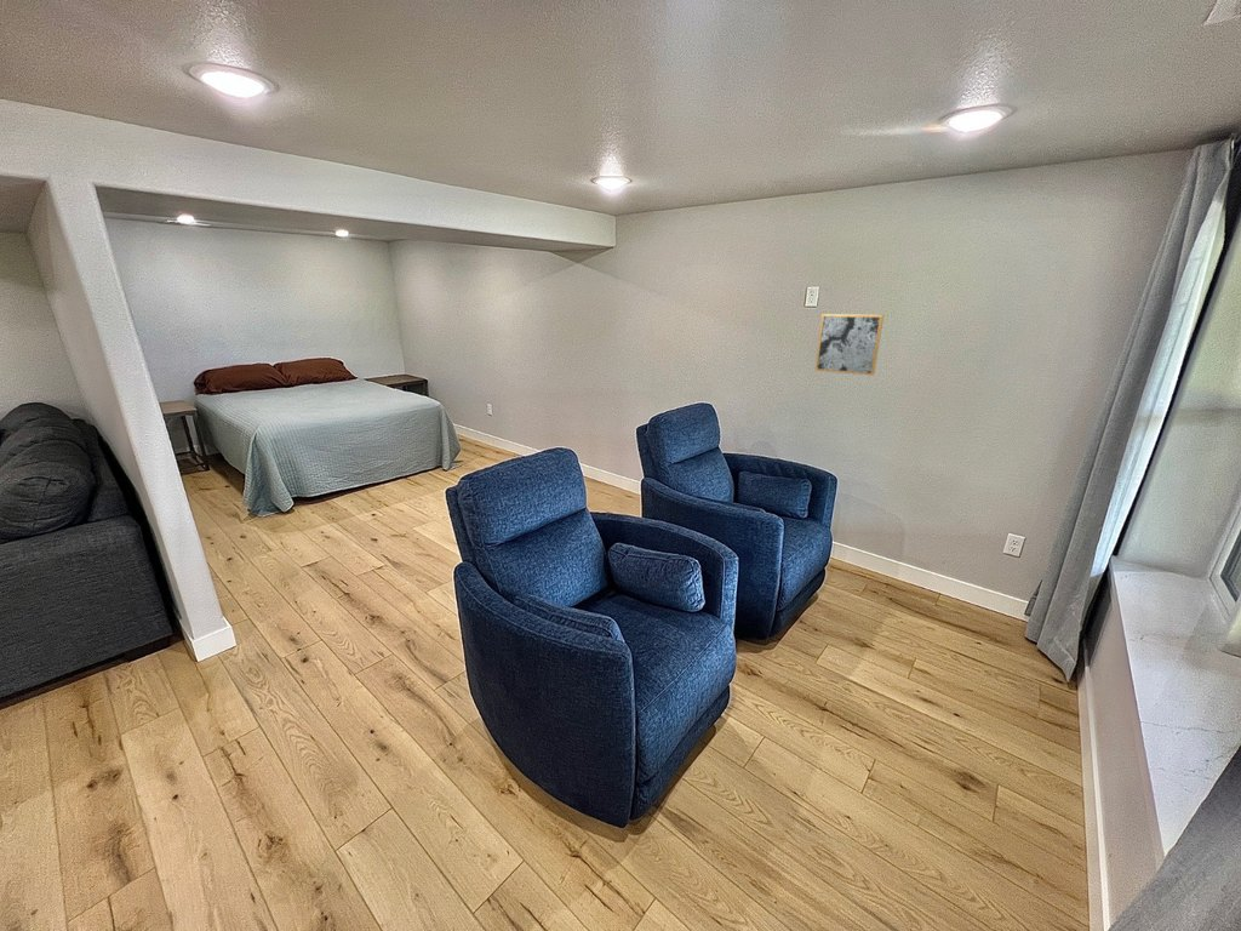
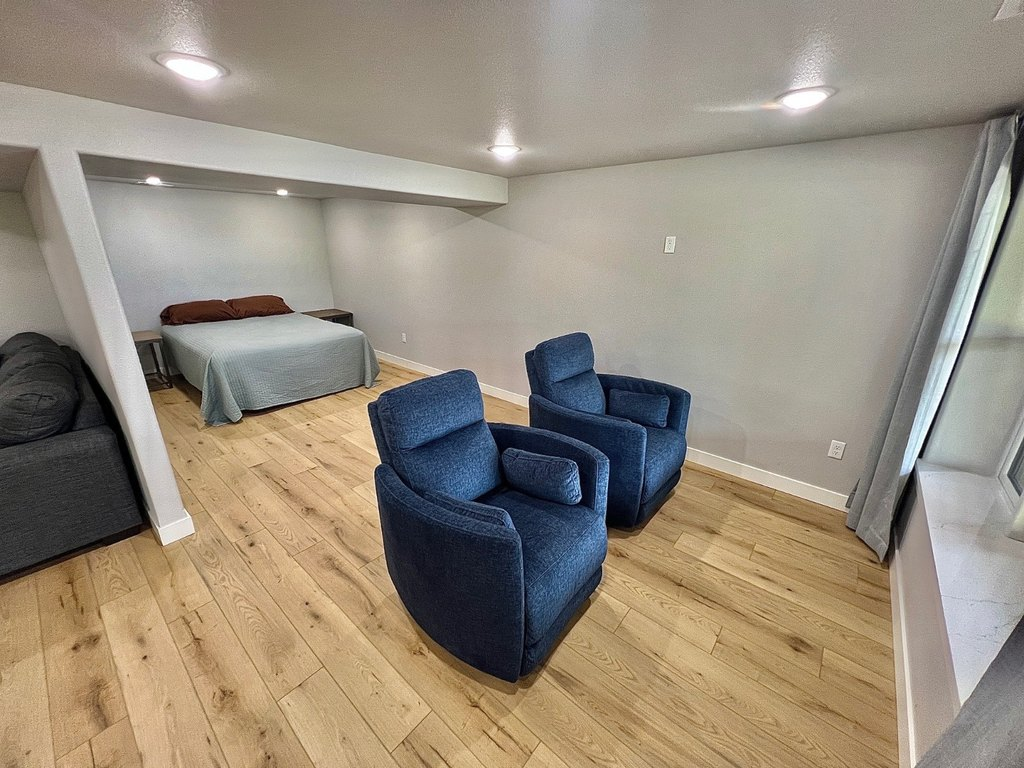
- wall art [814,313,885,377]
